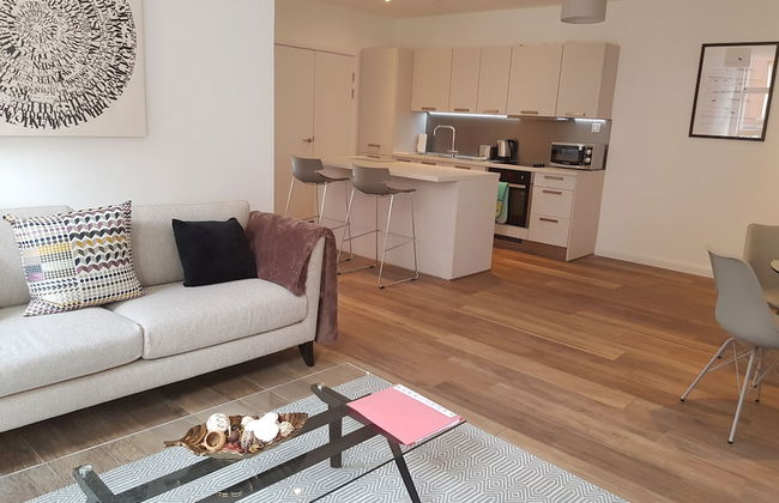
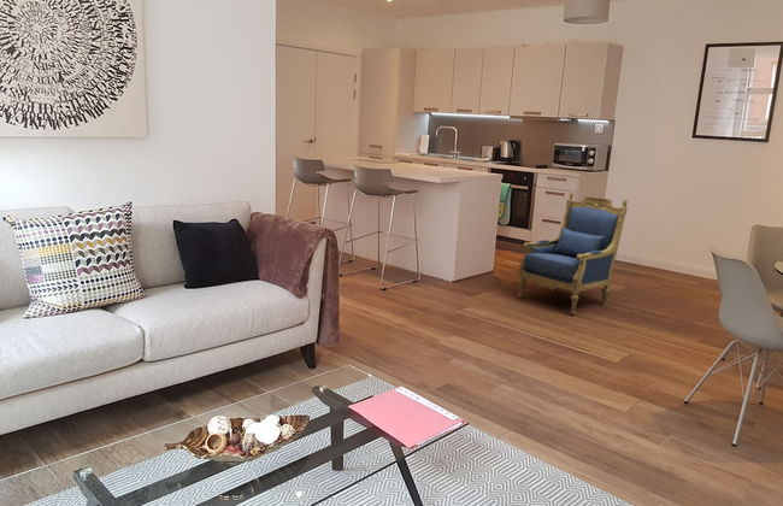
+ armchair [517,190,629,316]
